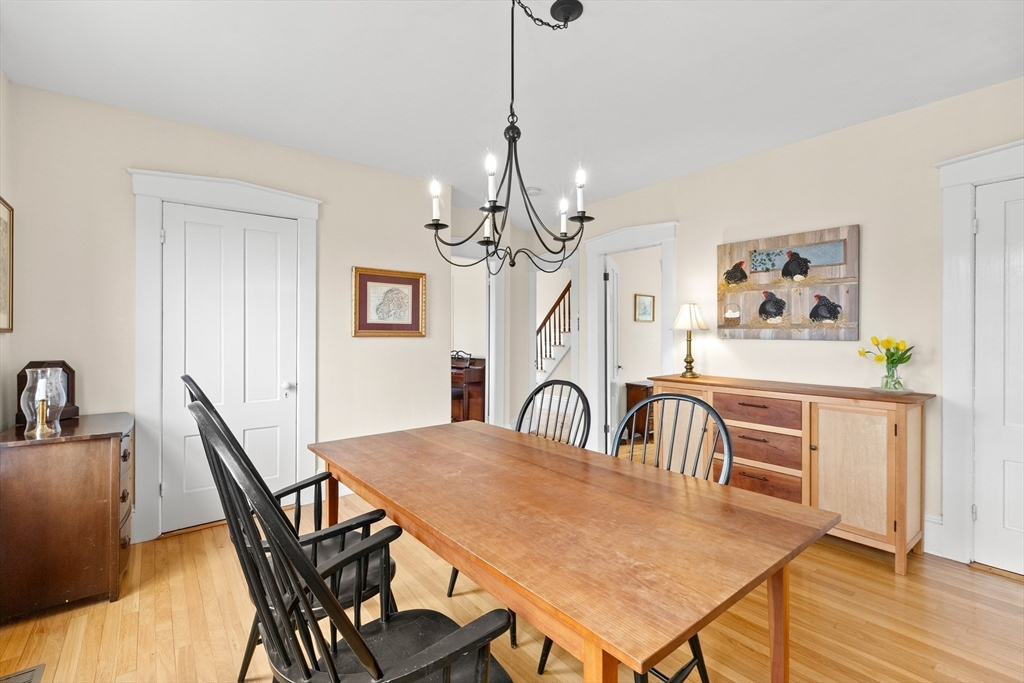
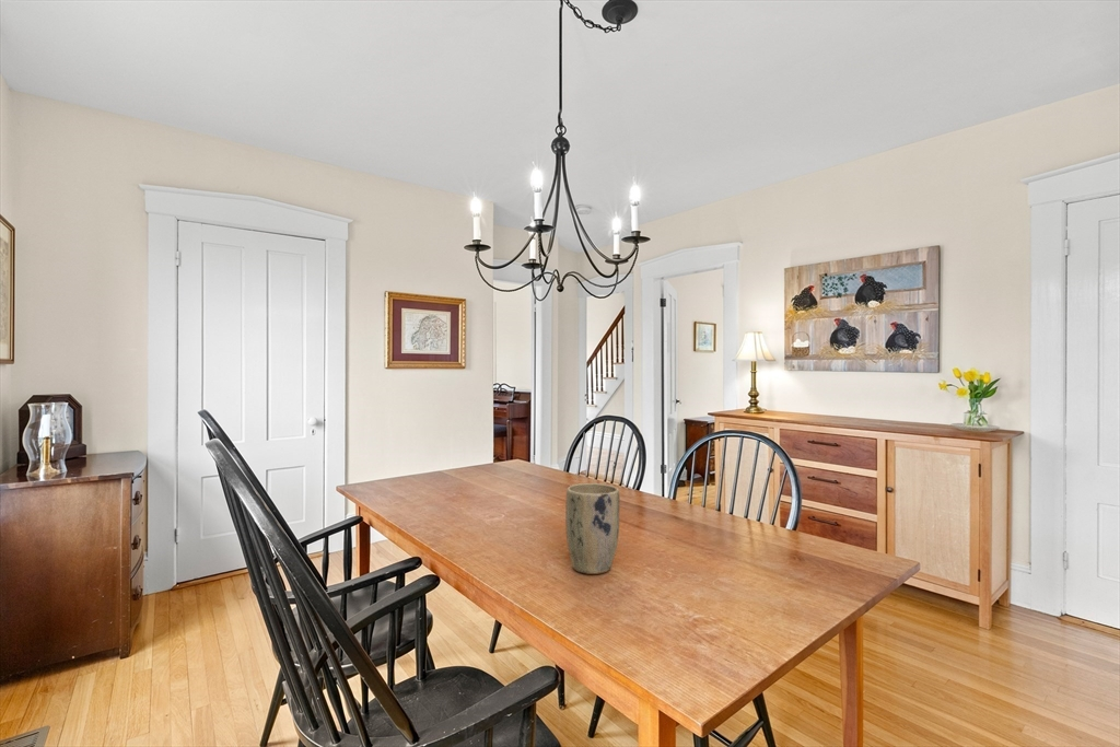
+ plant pot [564,482,620,575]
